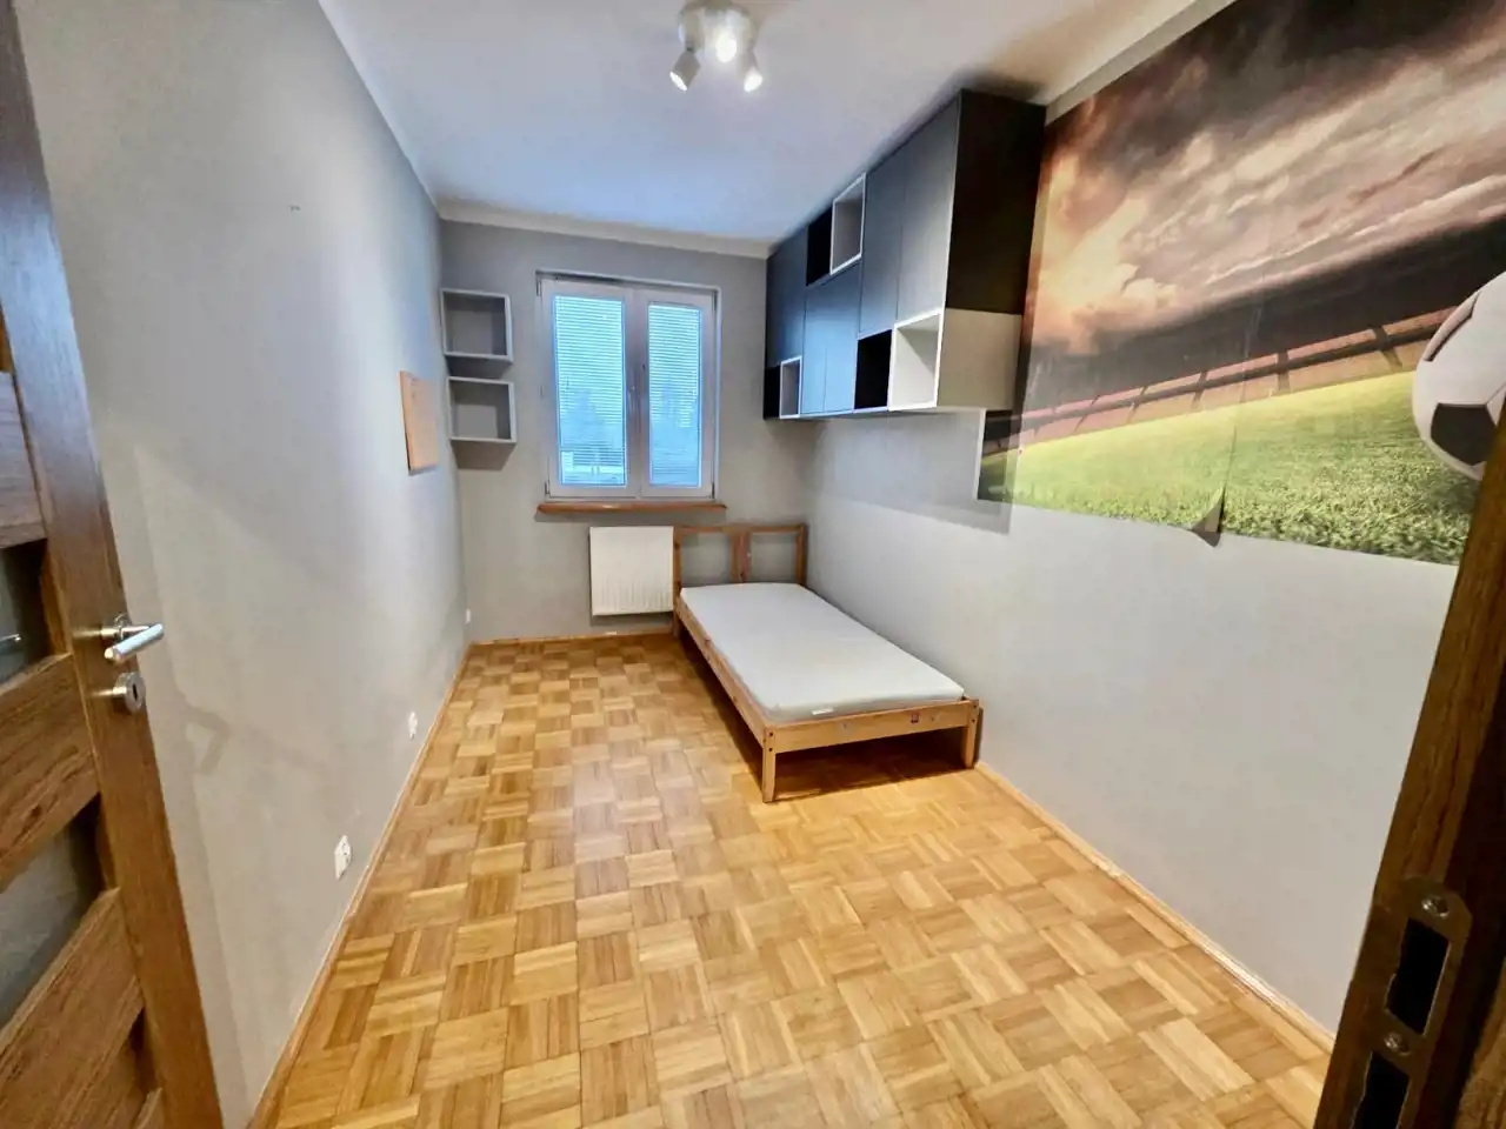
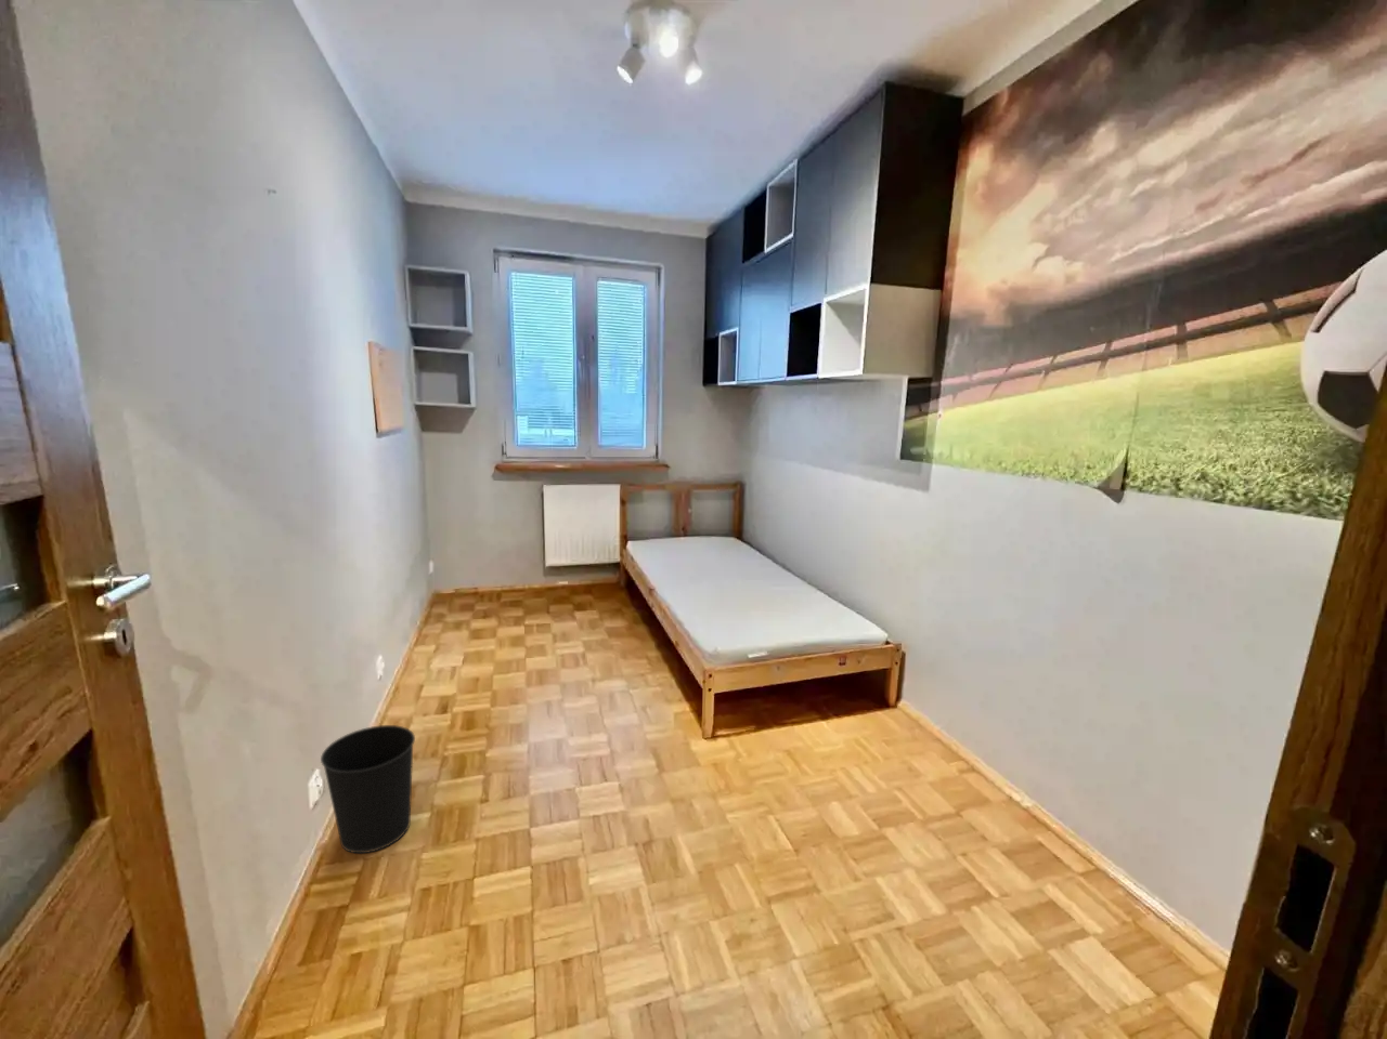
+ wastebasket [320,724,416,853]
